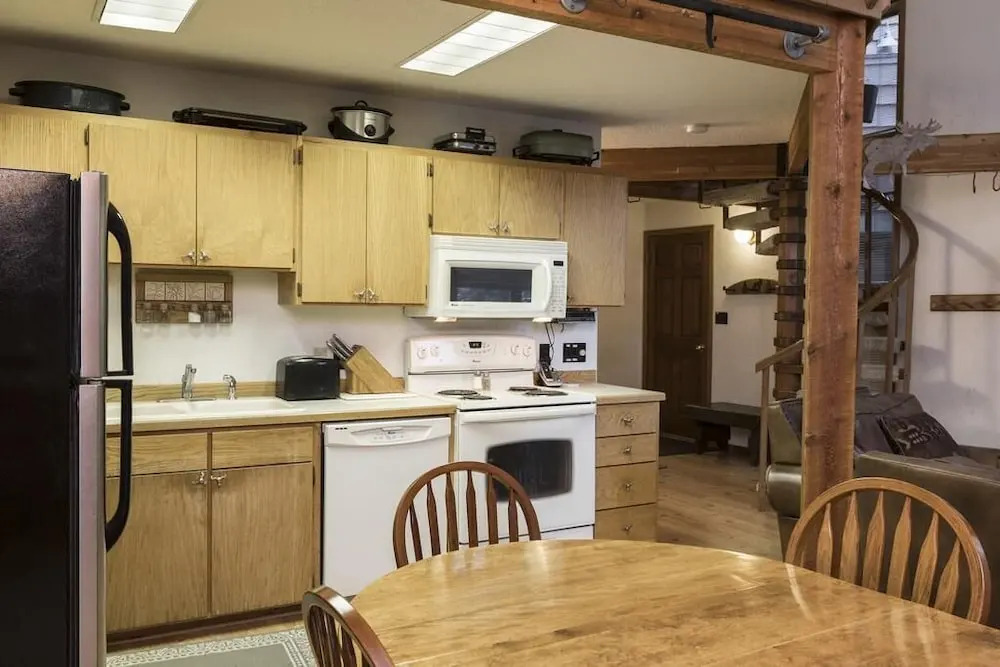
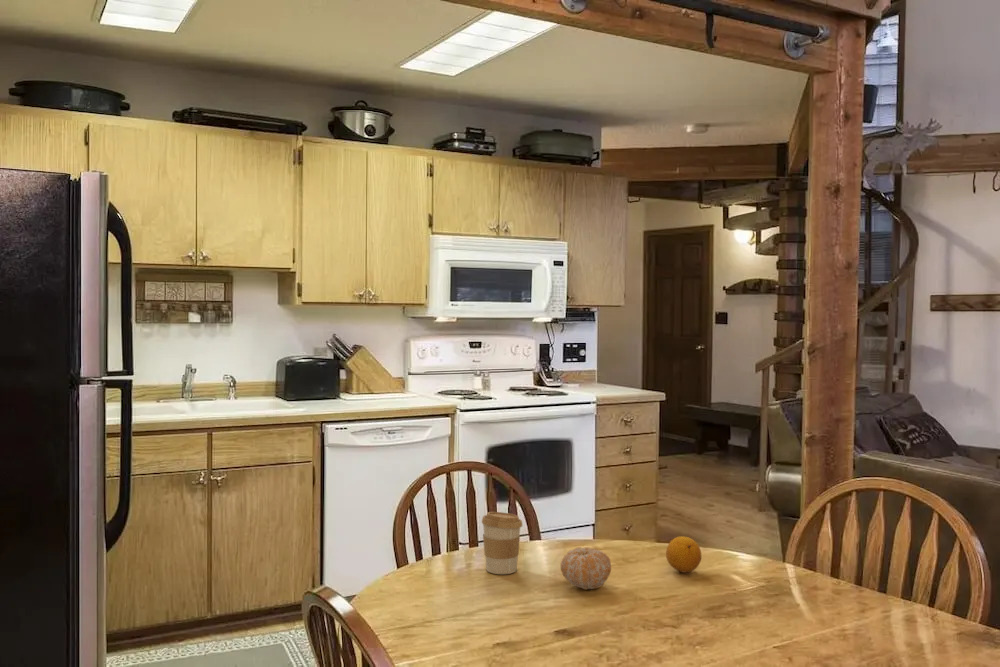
+ fruit [665,535,702,574]
+ coffee cup [481,511,523,575]
+ fruit [560,546,612,591]
